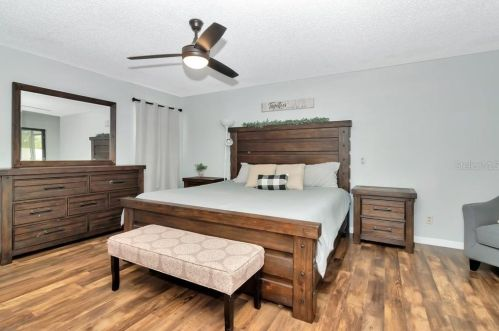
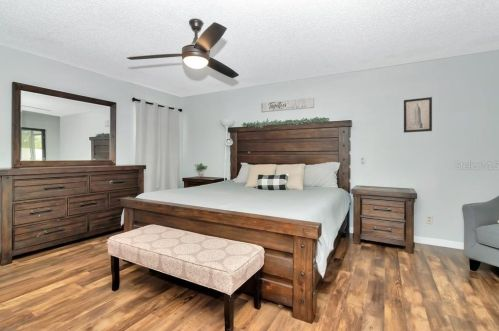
+ wall art [403,96,433,134]
